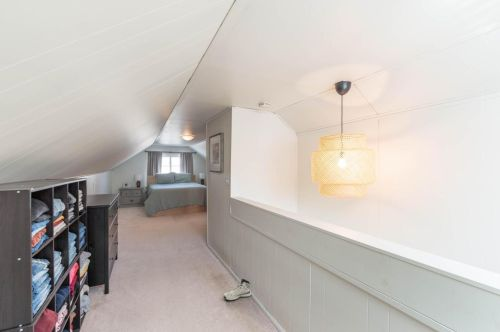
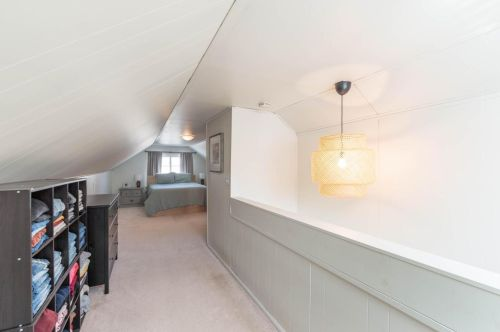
- sneaker [223,278,252,301]
